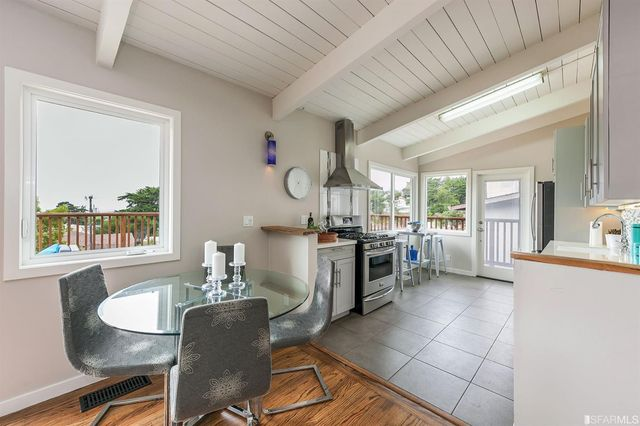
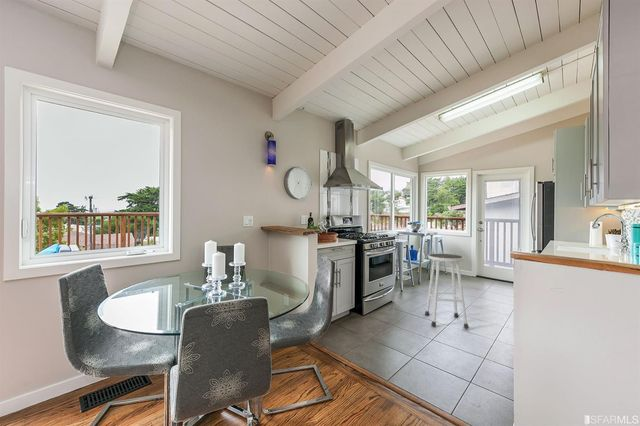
+ stool [424,253,470,330]
